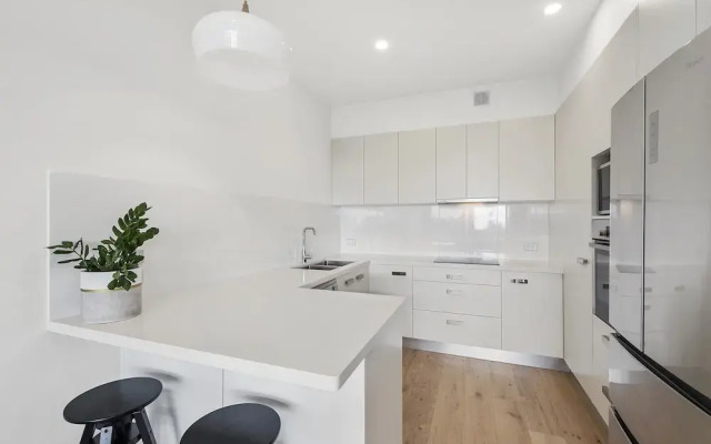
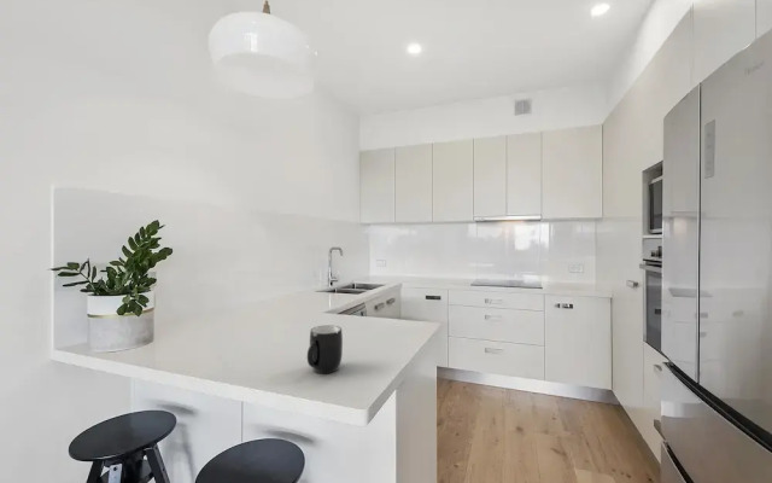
+ mug [306,324,344,374]
